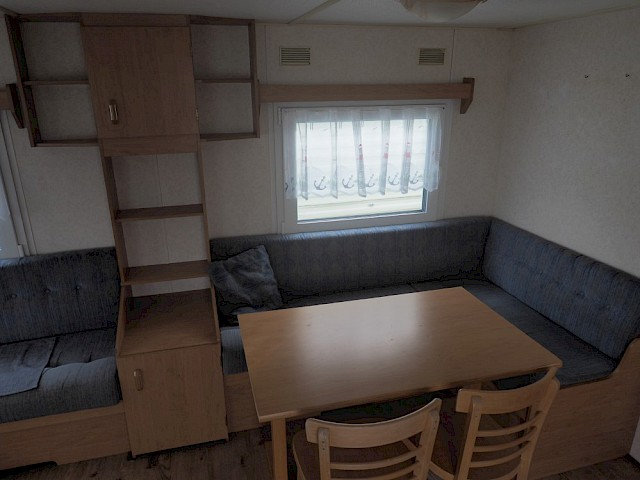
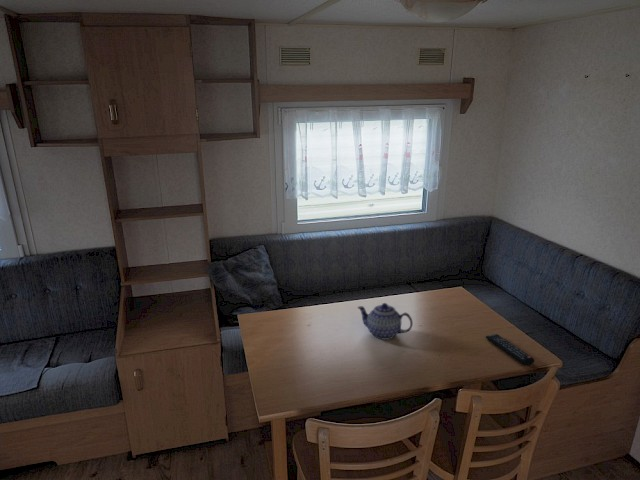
+ teapot [356,302,414,341]
+ remote control [485,333,535,366]
